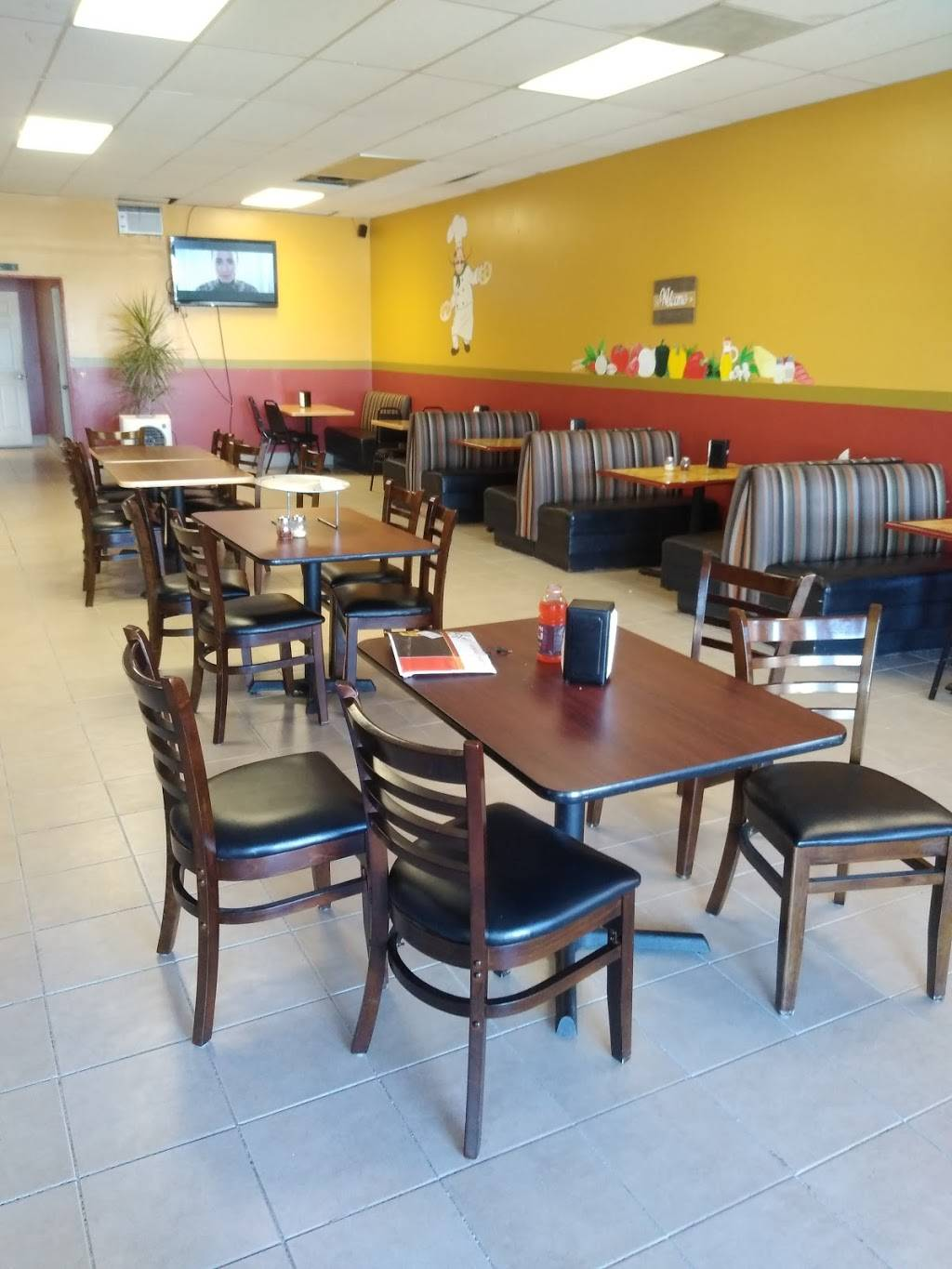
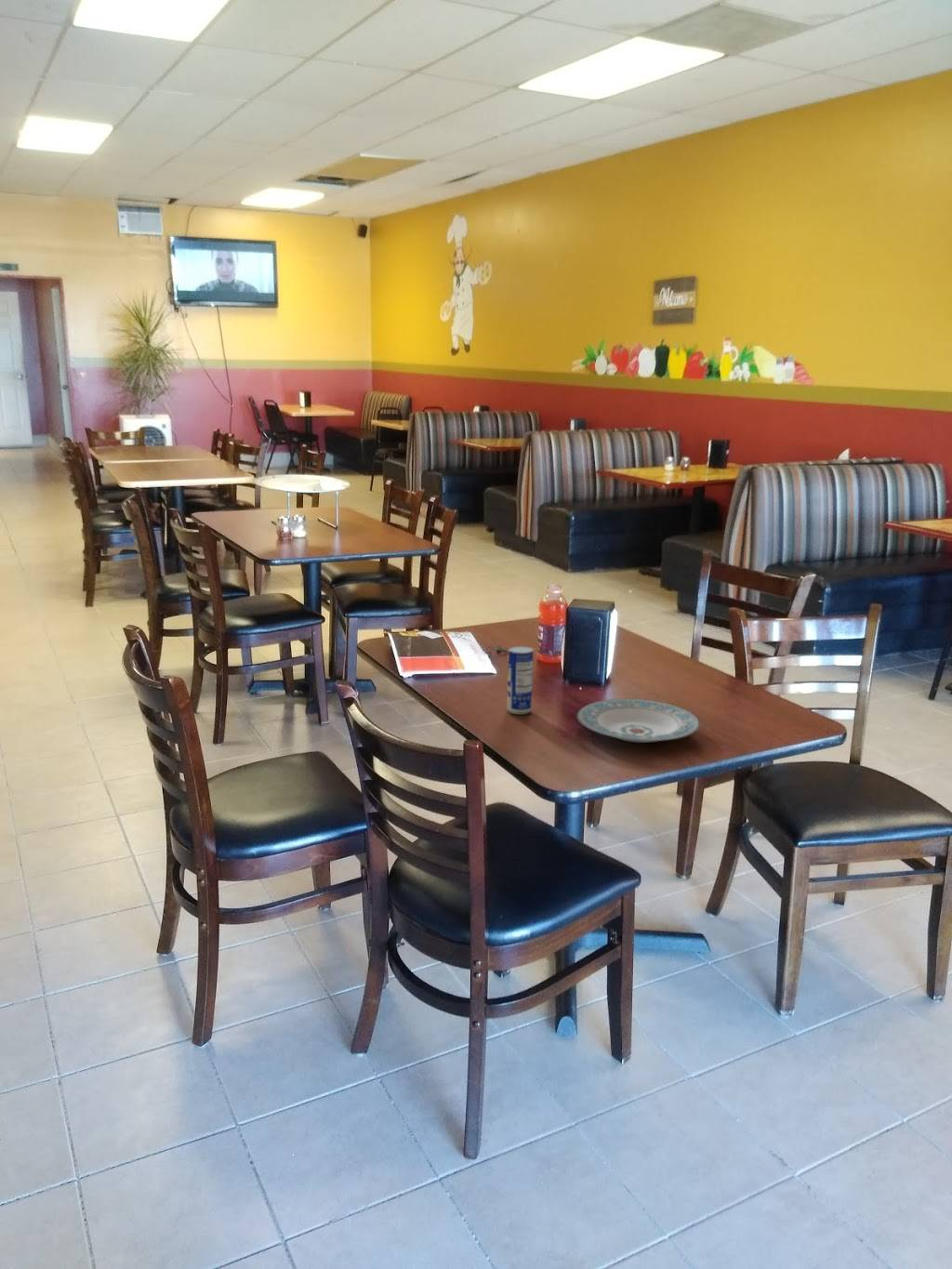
+ plate [576,698,701,744]
+ beverage can [506,645,535,715]
